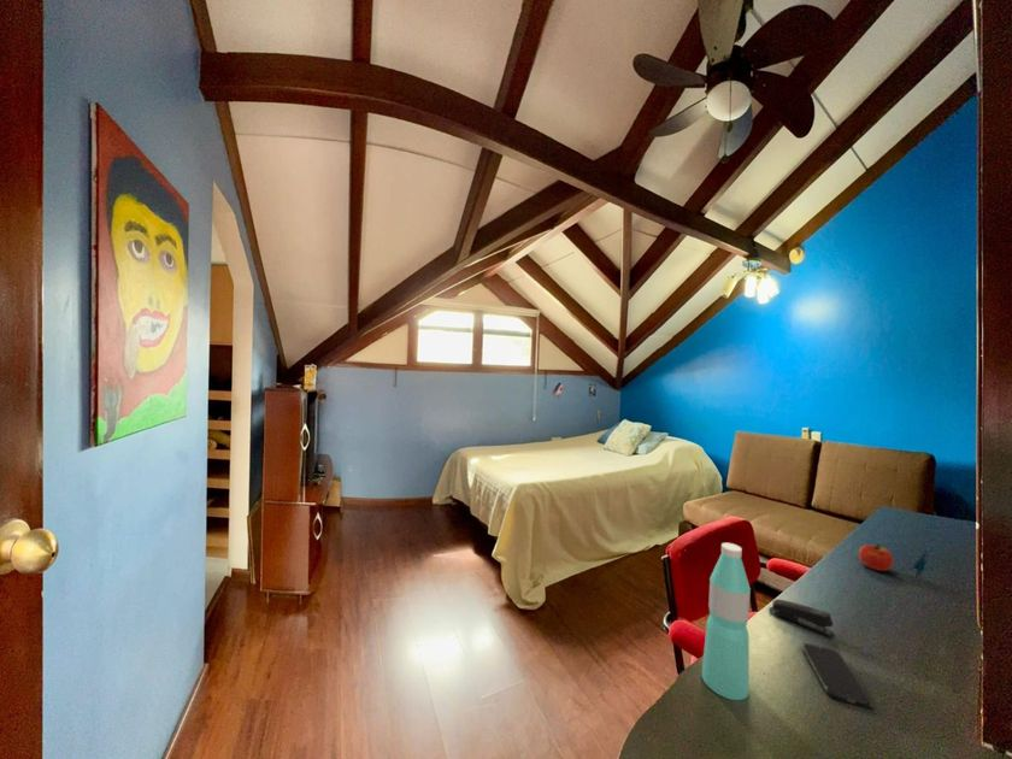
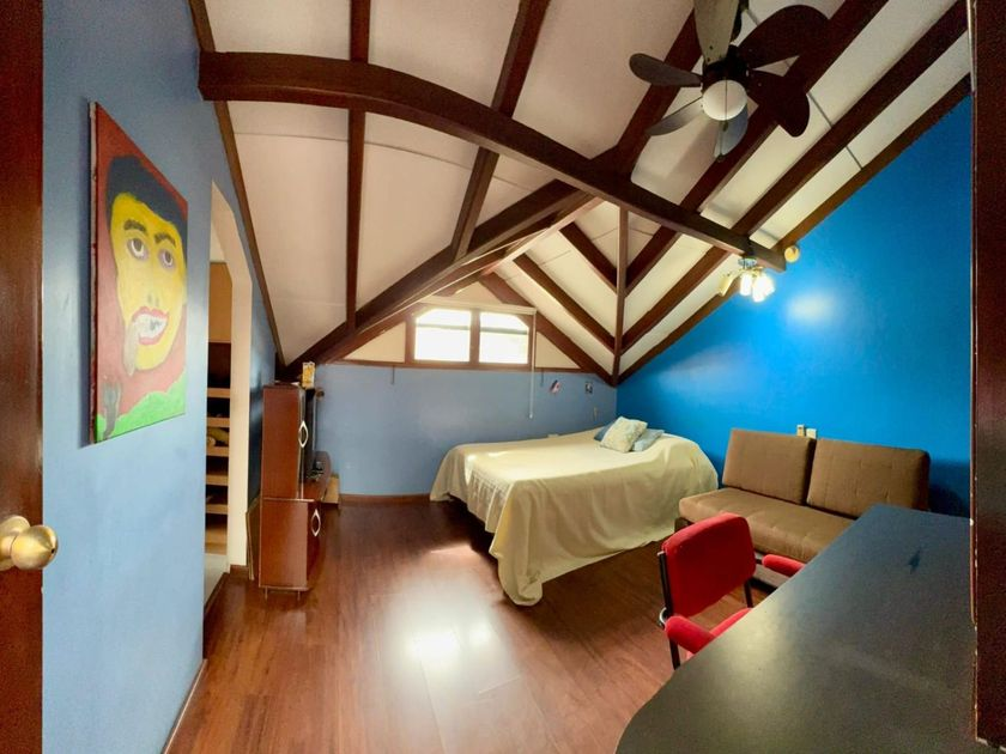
- smartphone [801,642,873,710]
- stapler [767,599,834,637]
- water bottle [700,542,752,701]
- fruit [858,543,895,572]
